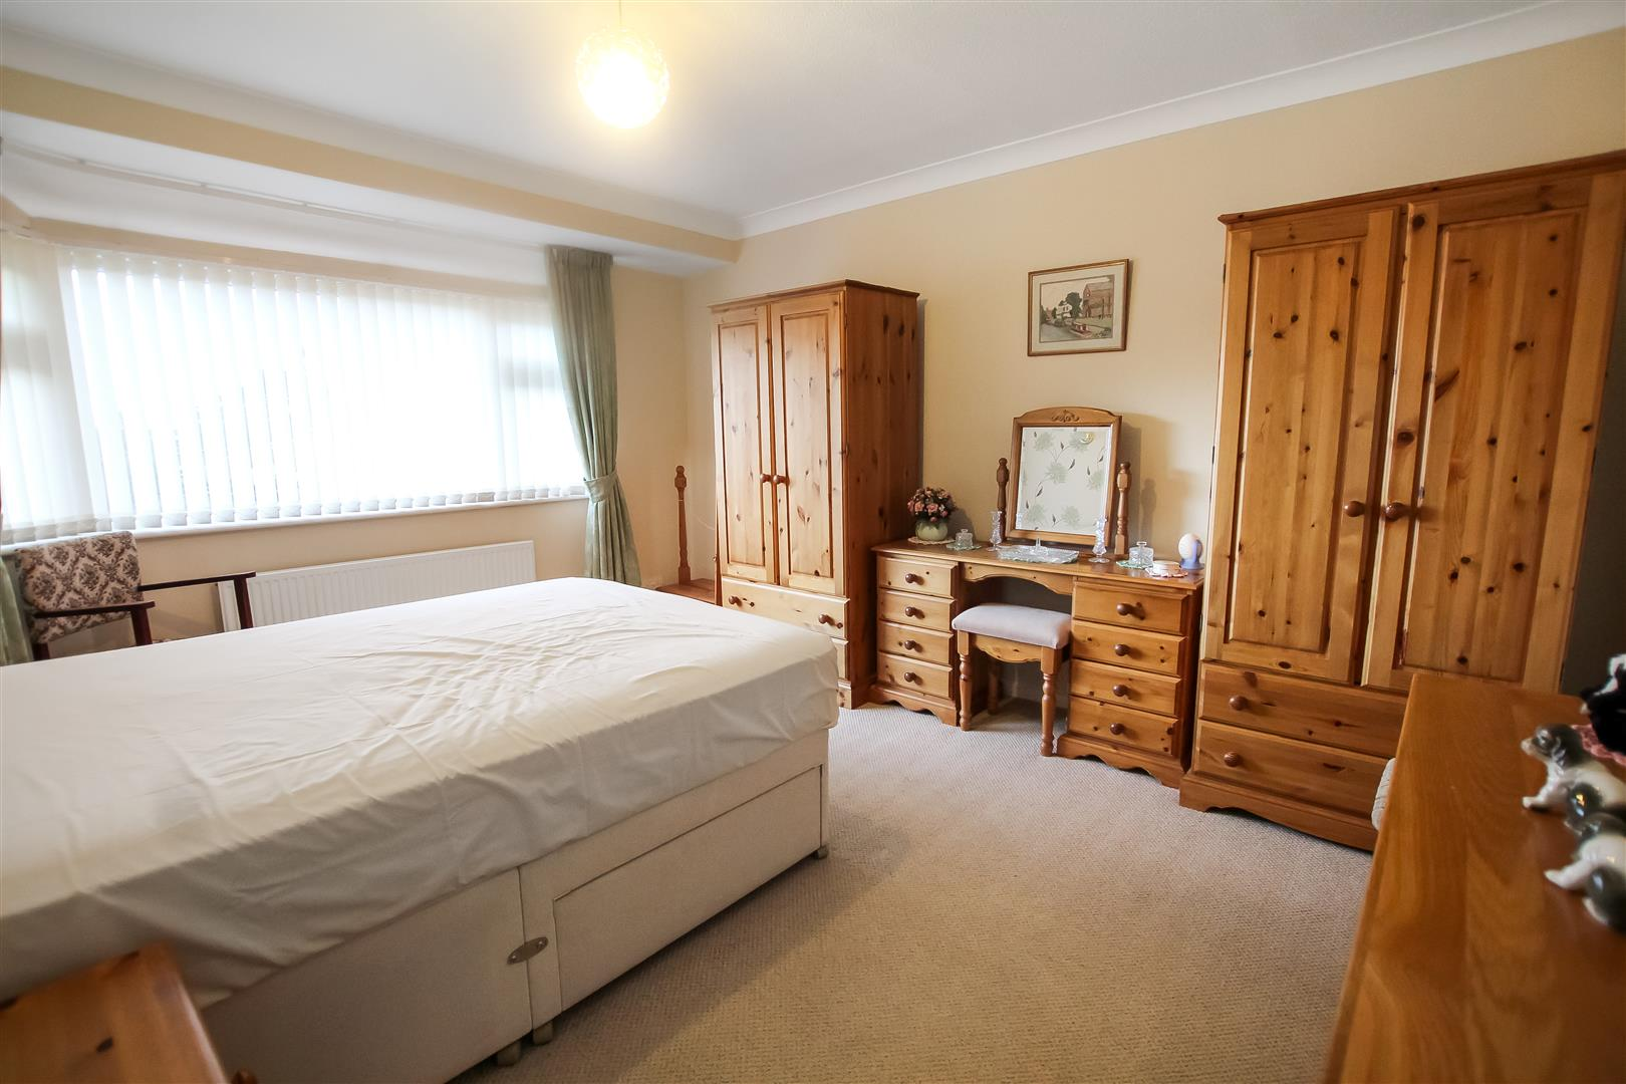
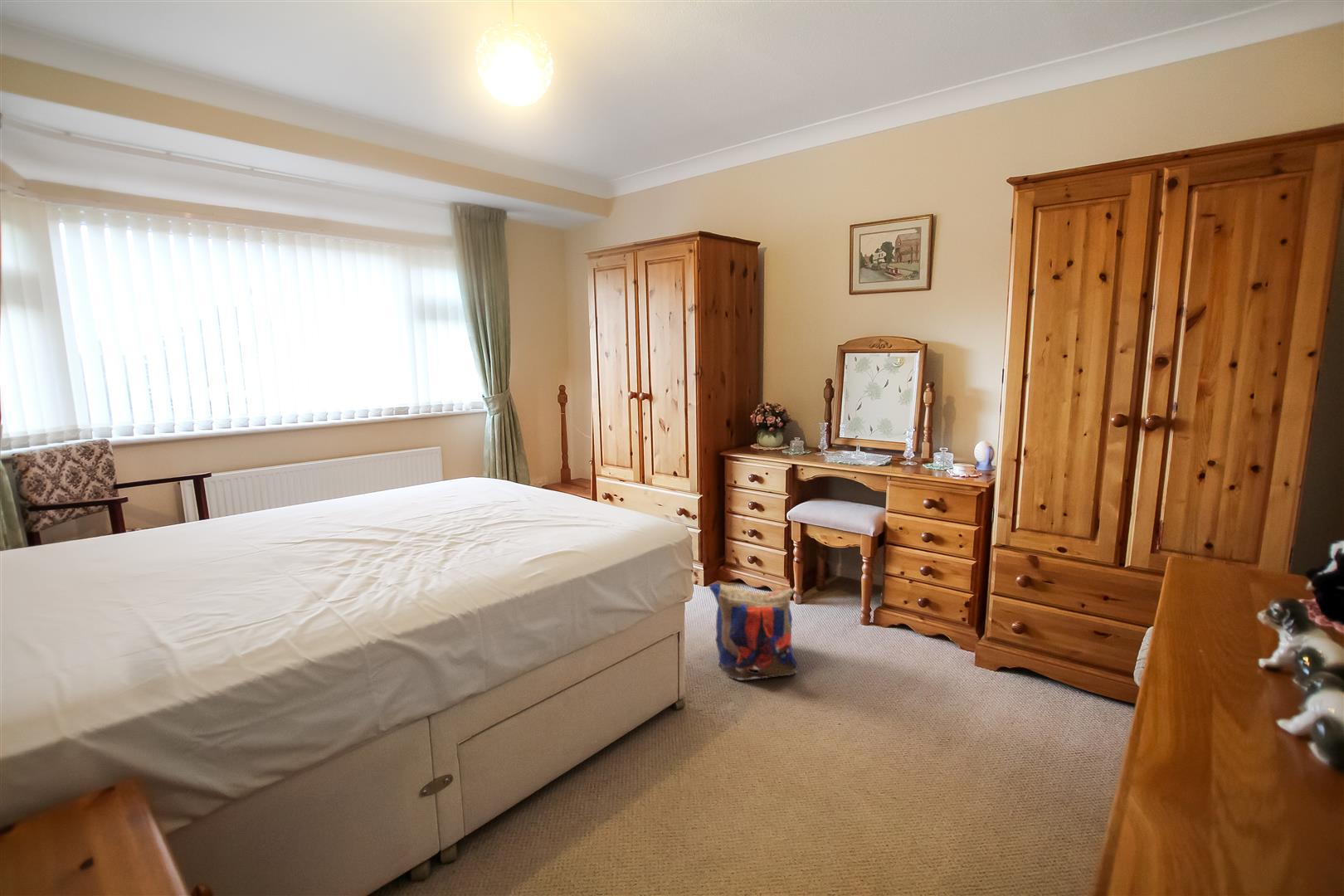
+ backpack [709,582,803,680]
